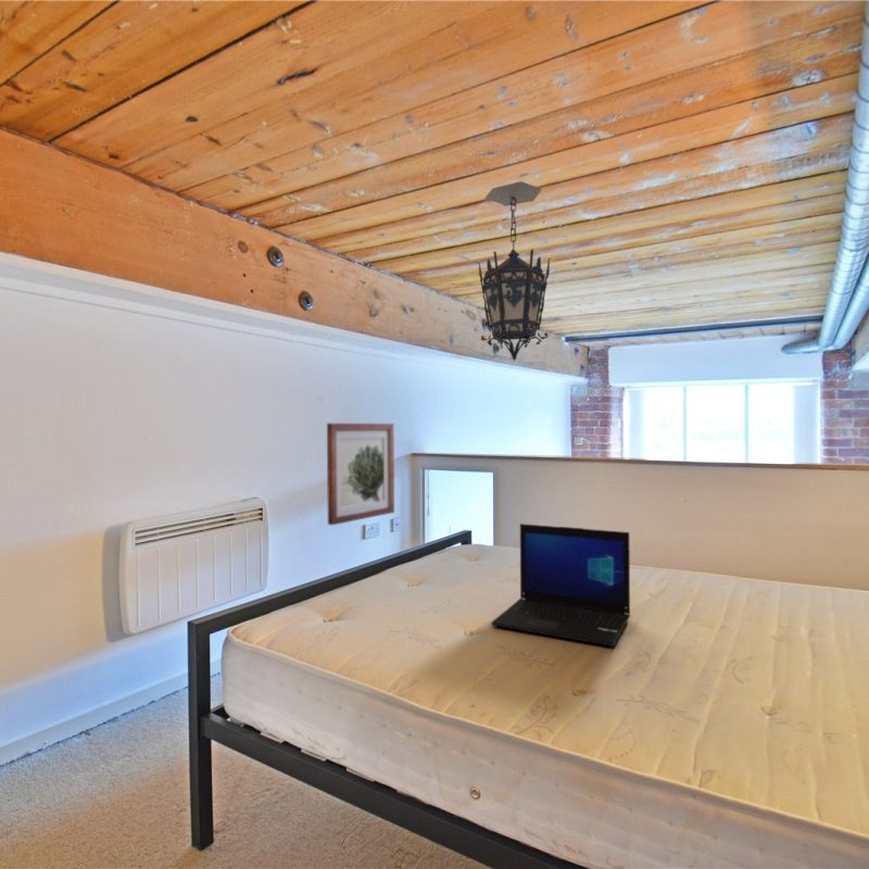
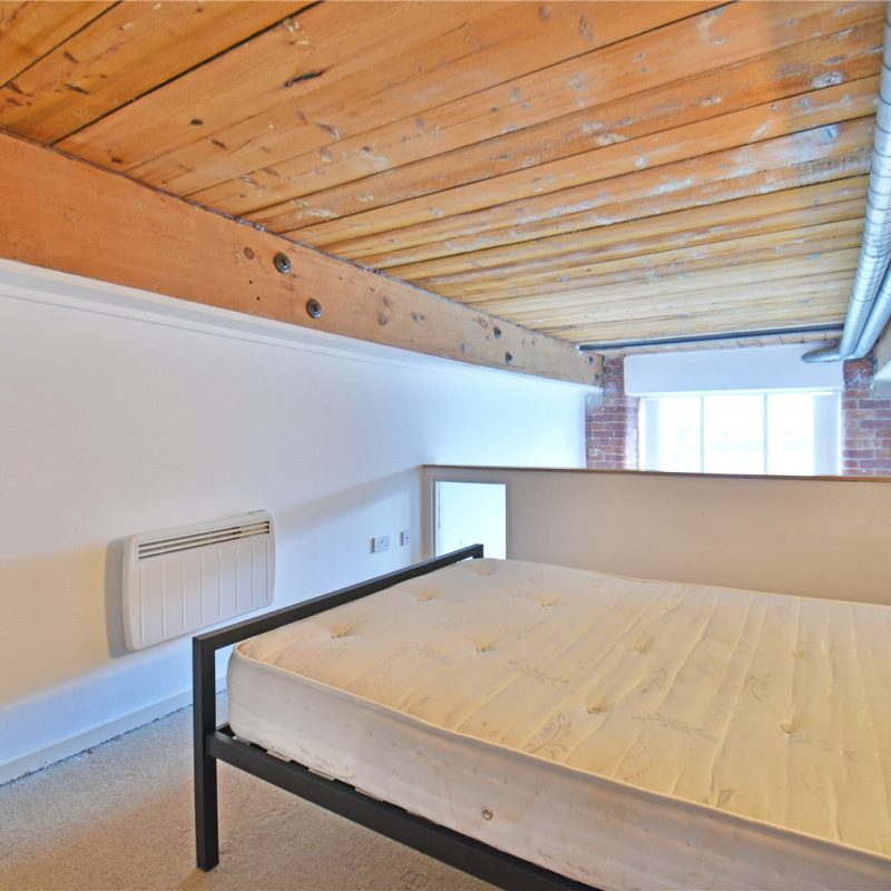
- laptop [490,522,631,647]
- wall art [326,423,395,526]
- hanging lantern [475,180,552,363]
